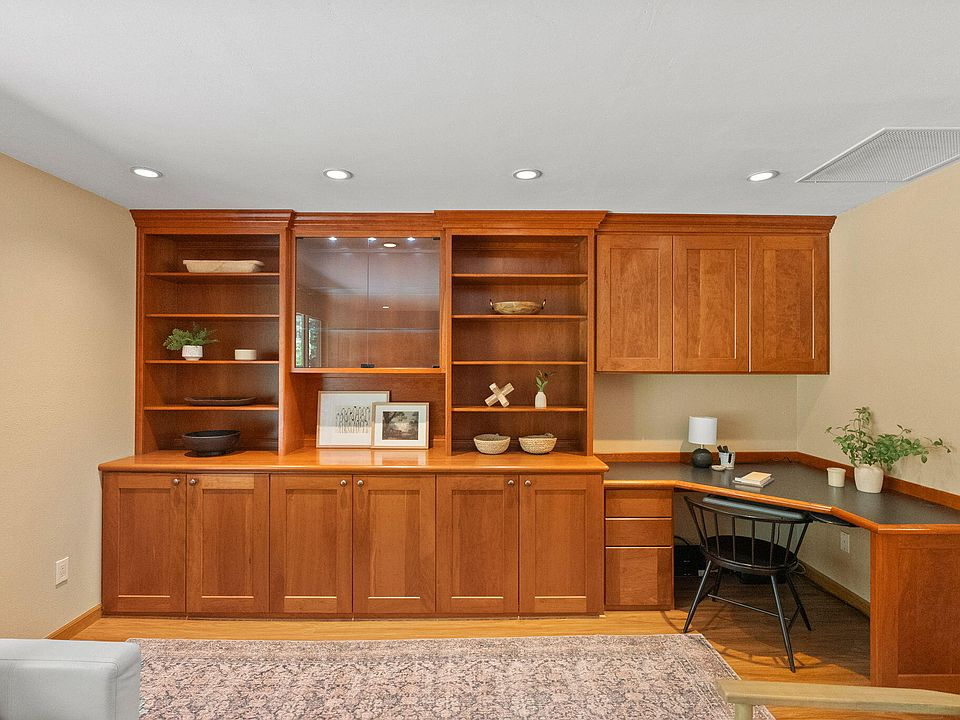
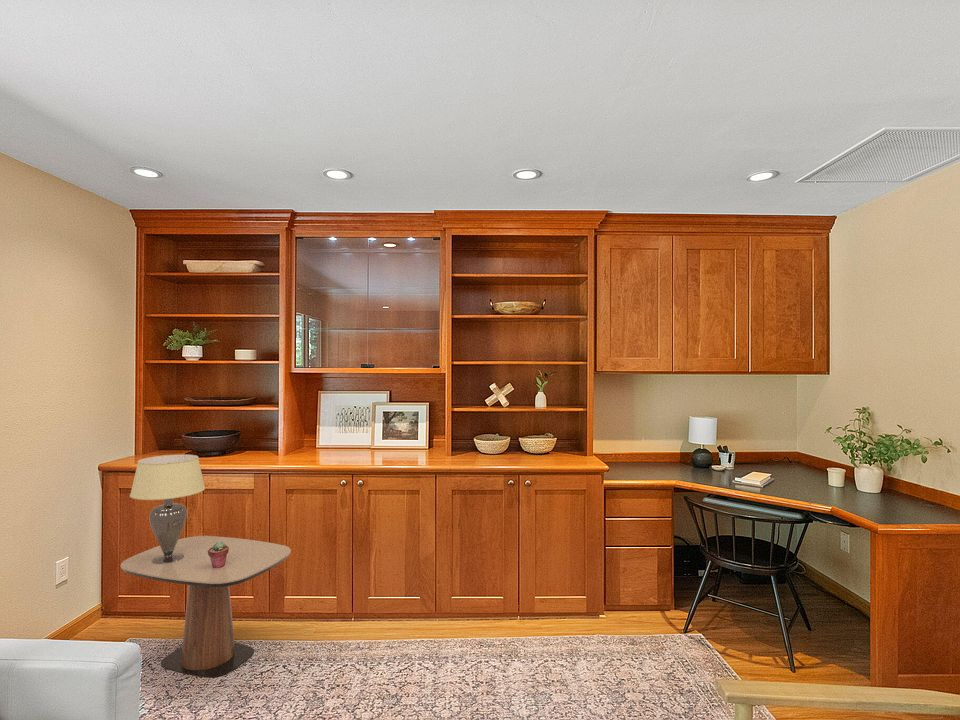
+ lampshade [129,453,206,564]
+ potted succulent [208,541,229,568]
+ side table [120,535,292,678]
